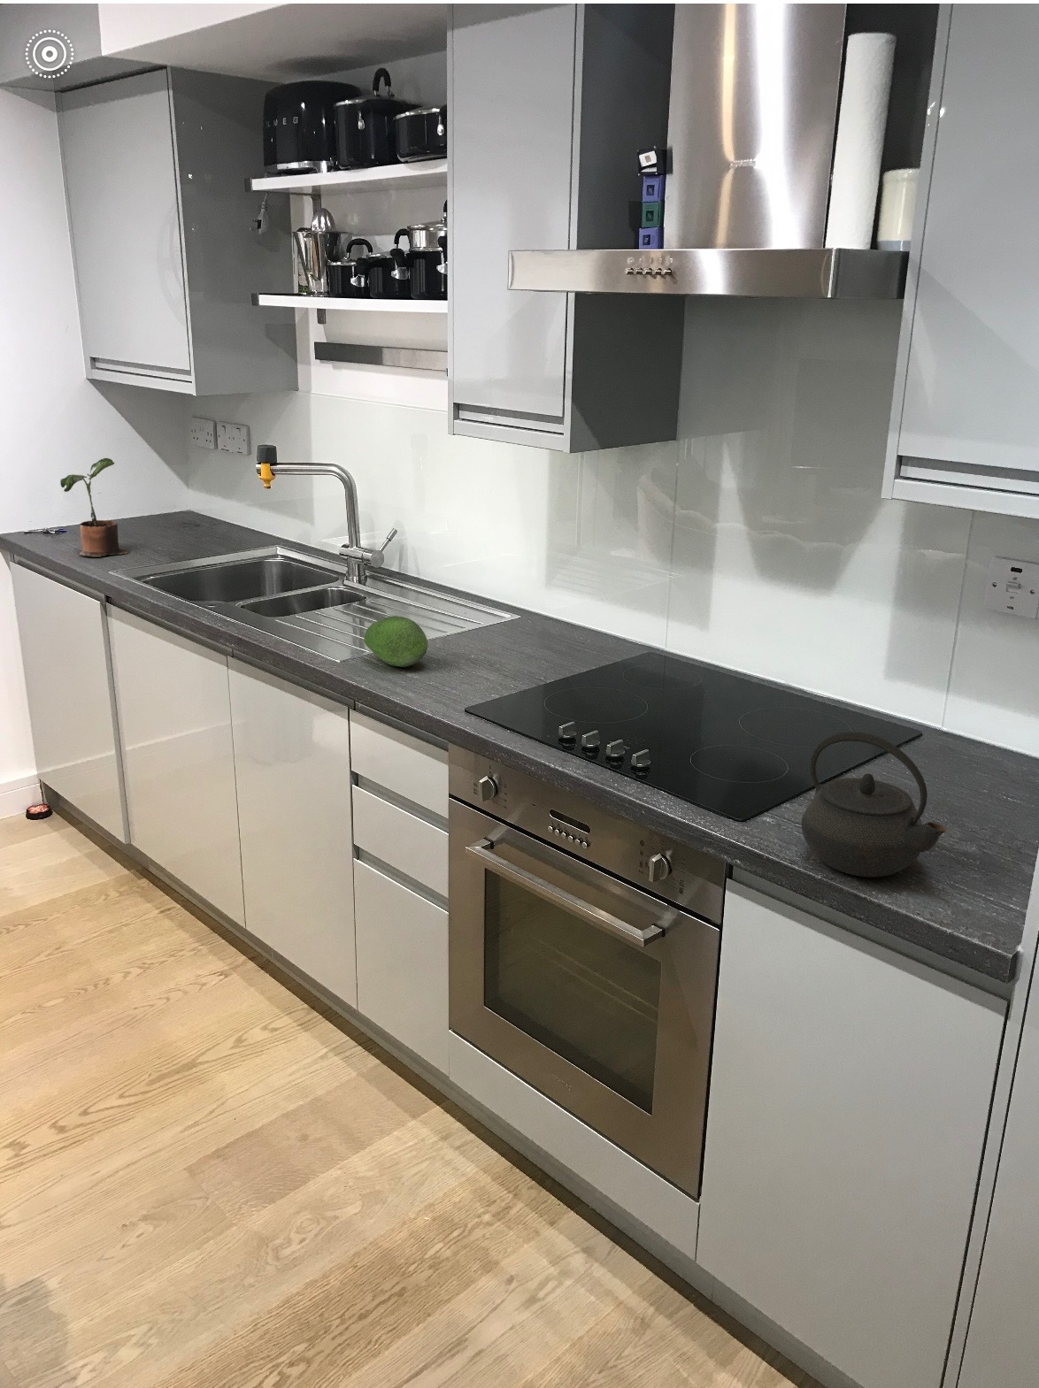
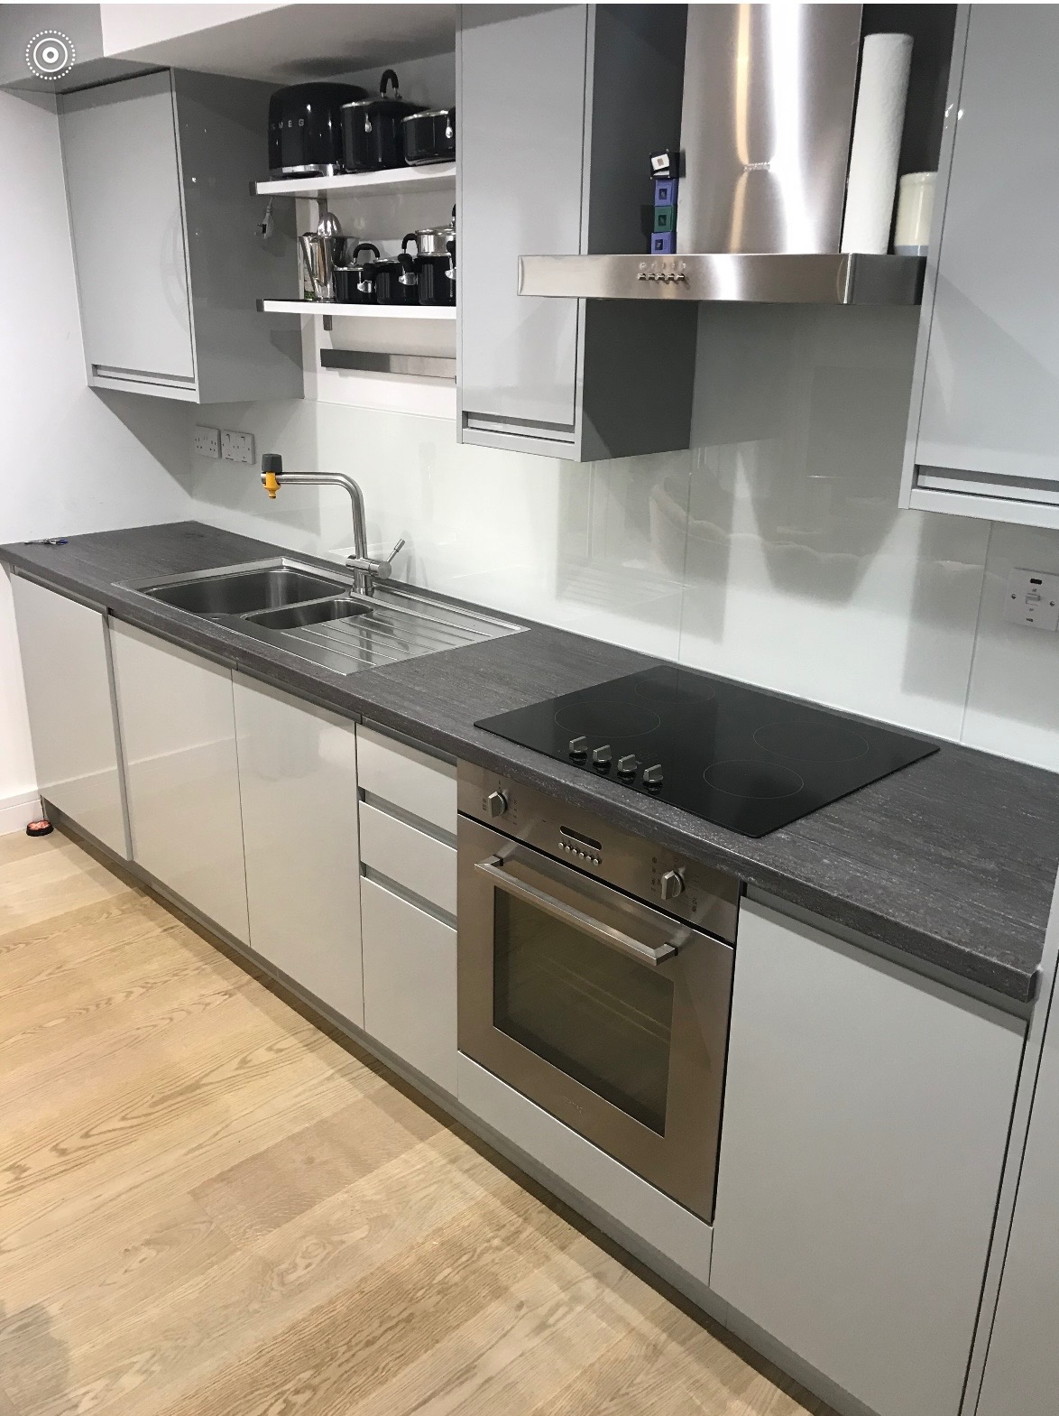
- fruit [362,614,428,668]
- potted plant [59,457,131,558]
- kettle [800,731,947,877]
